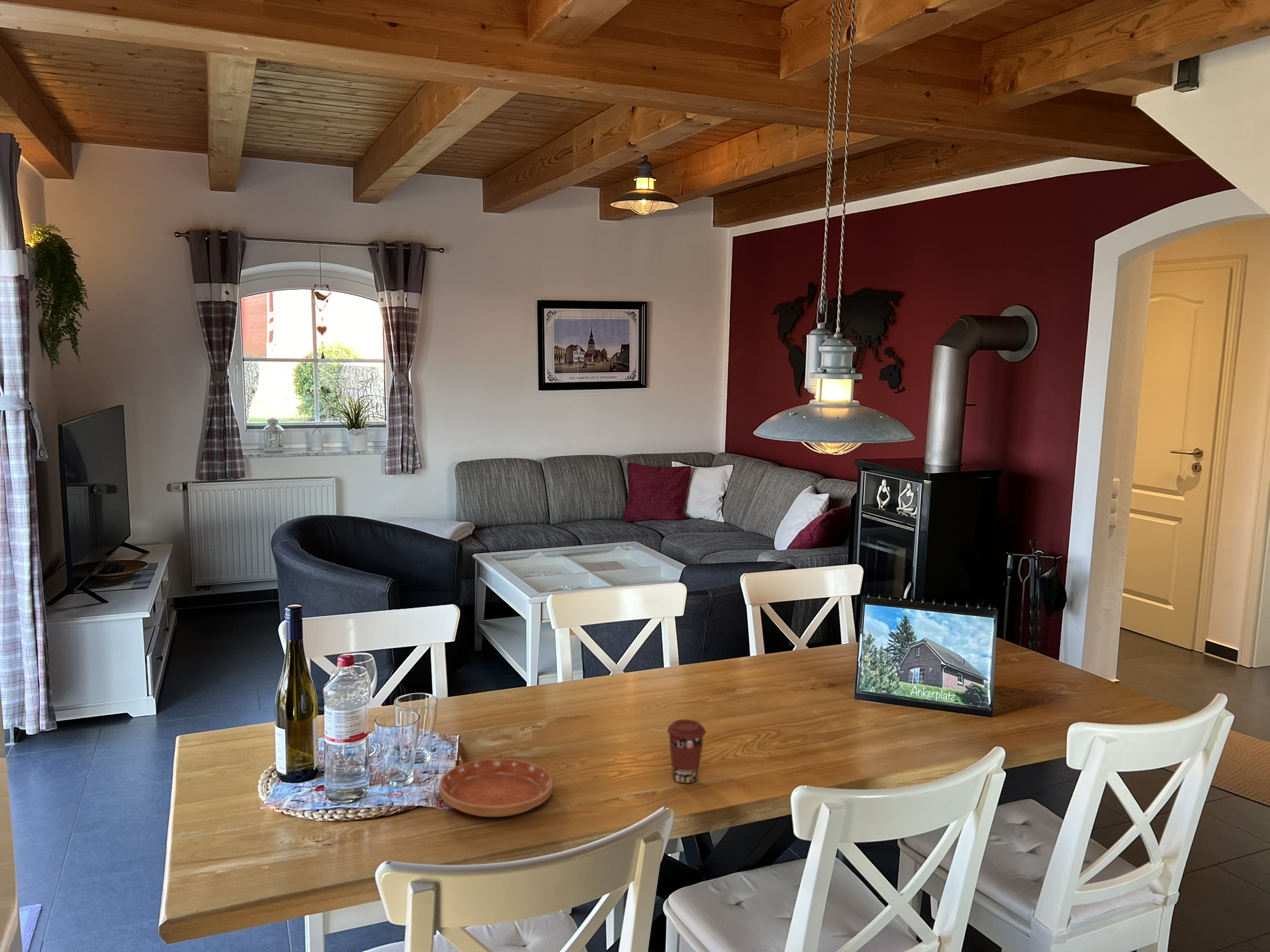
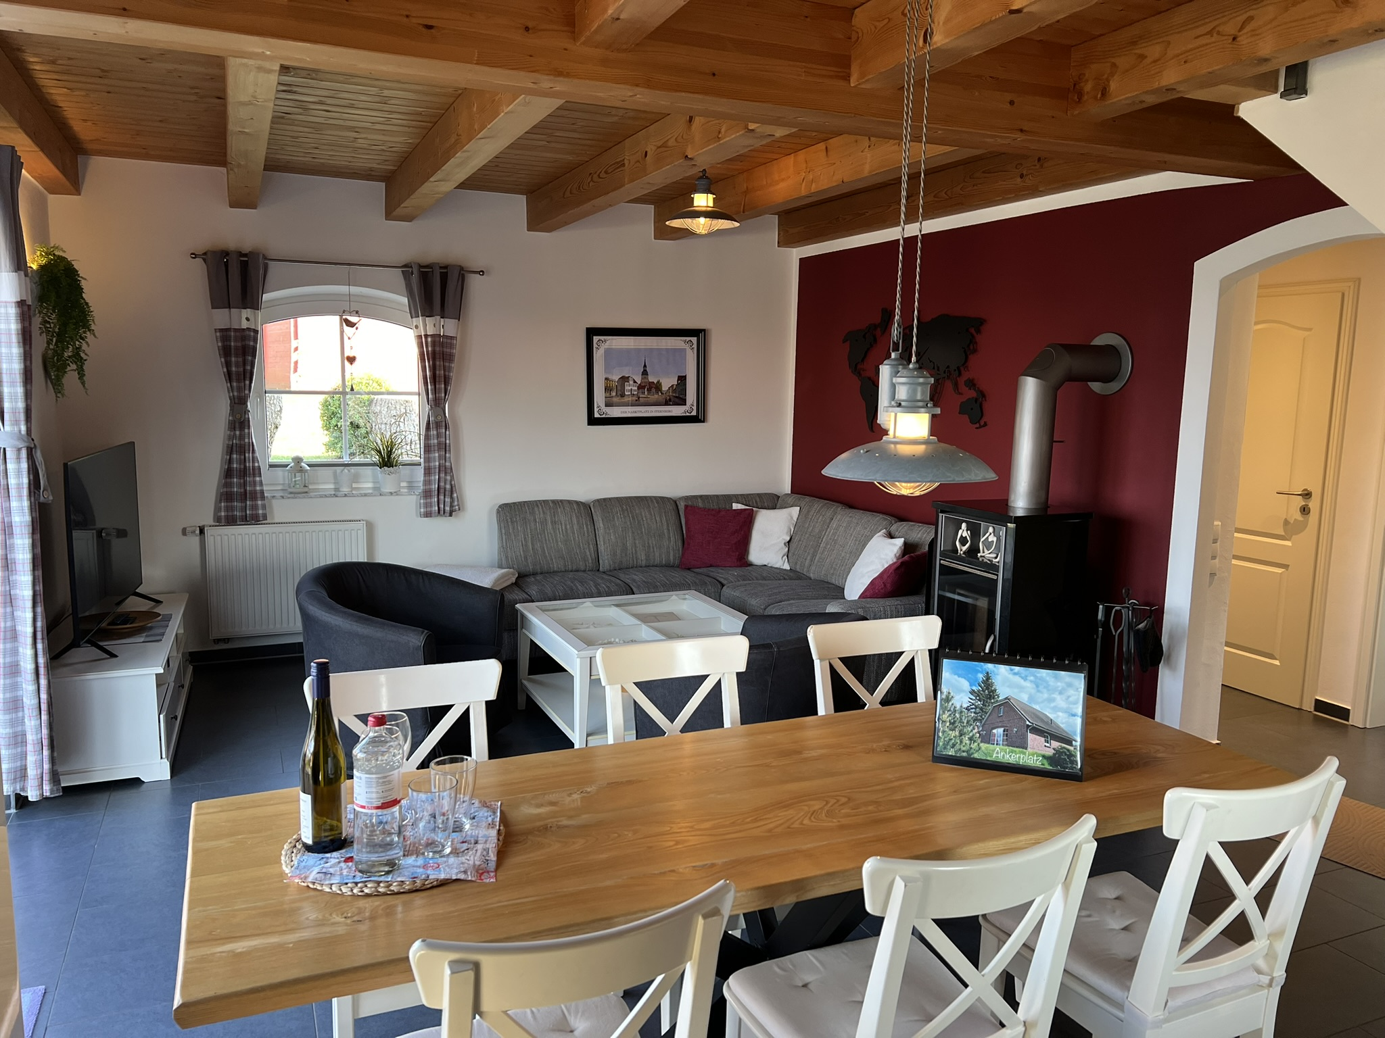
- saucer [439,758,553,818]
- coffee cup [667,719,706,784]
